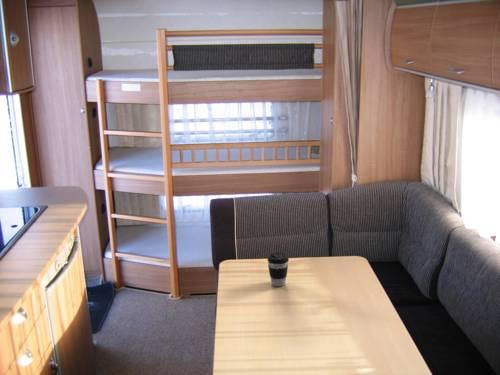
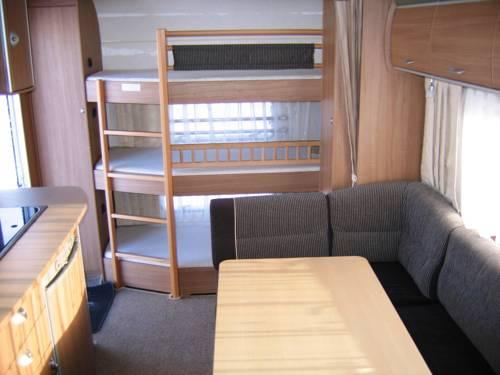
- coffee cup [267,252,290,287]
